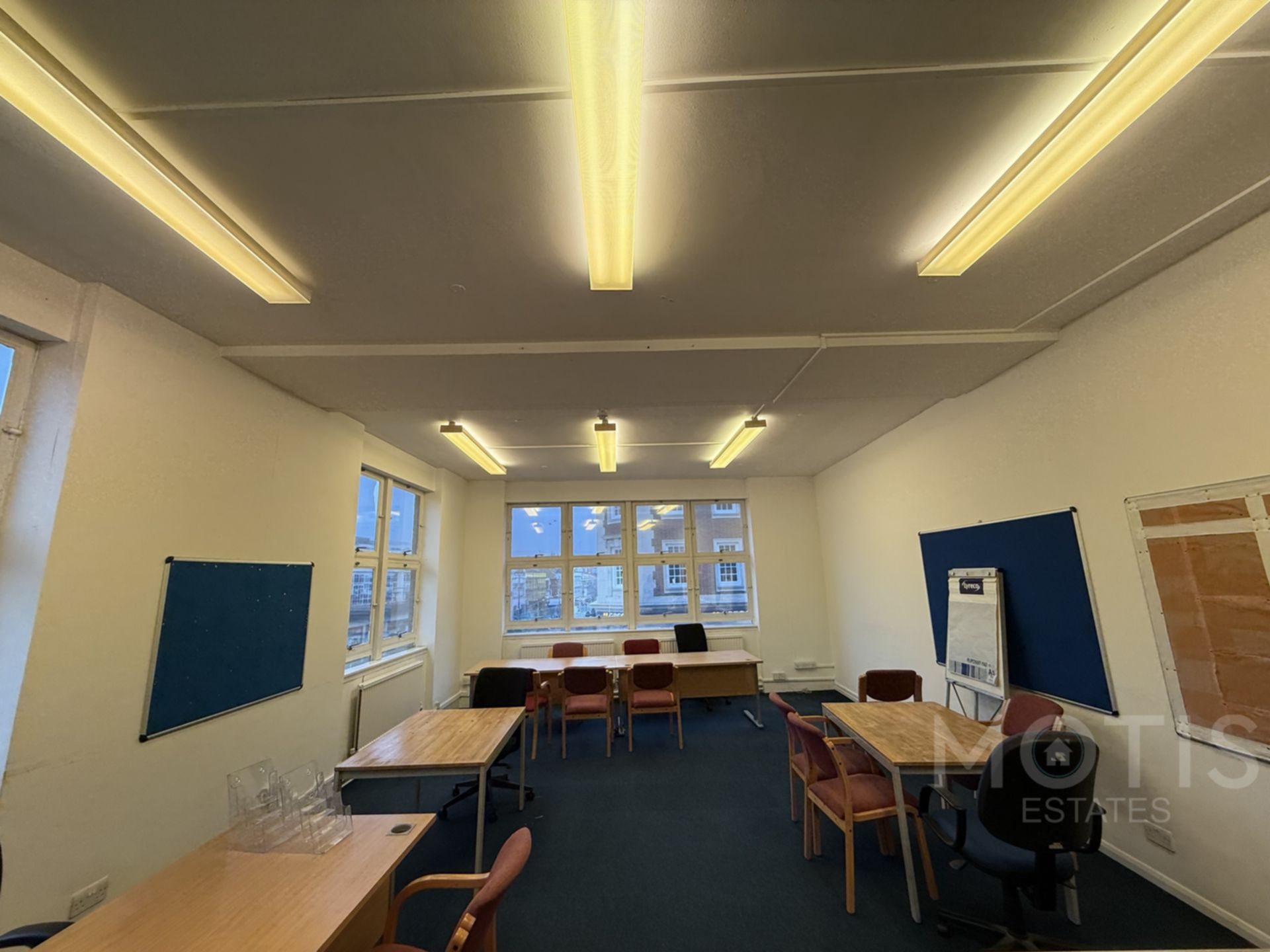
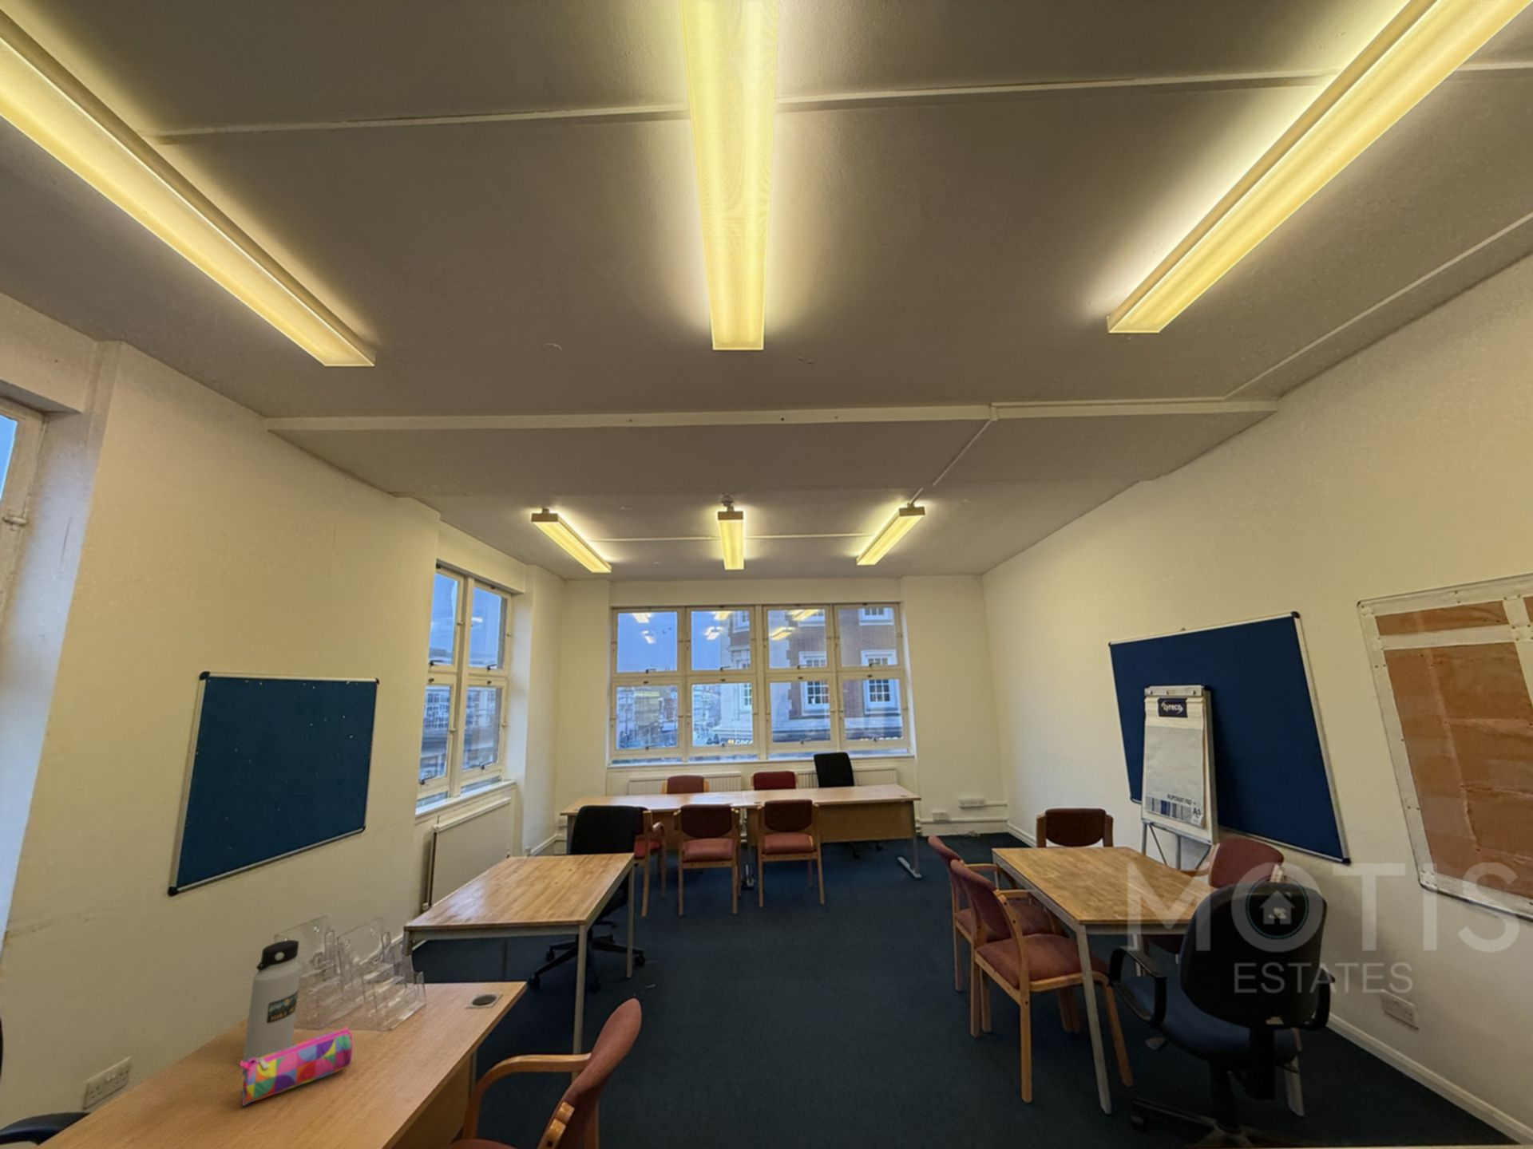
+ water bottle [241,939,302,1063]
+ pencil case [239,1026,354,1107]
